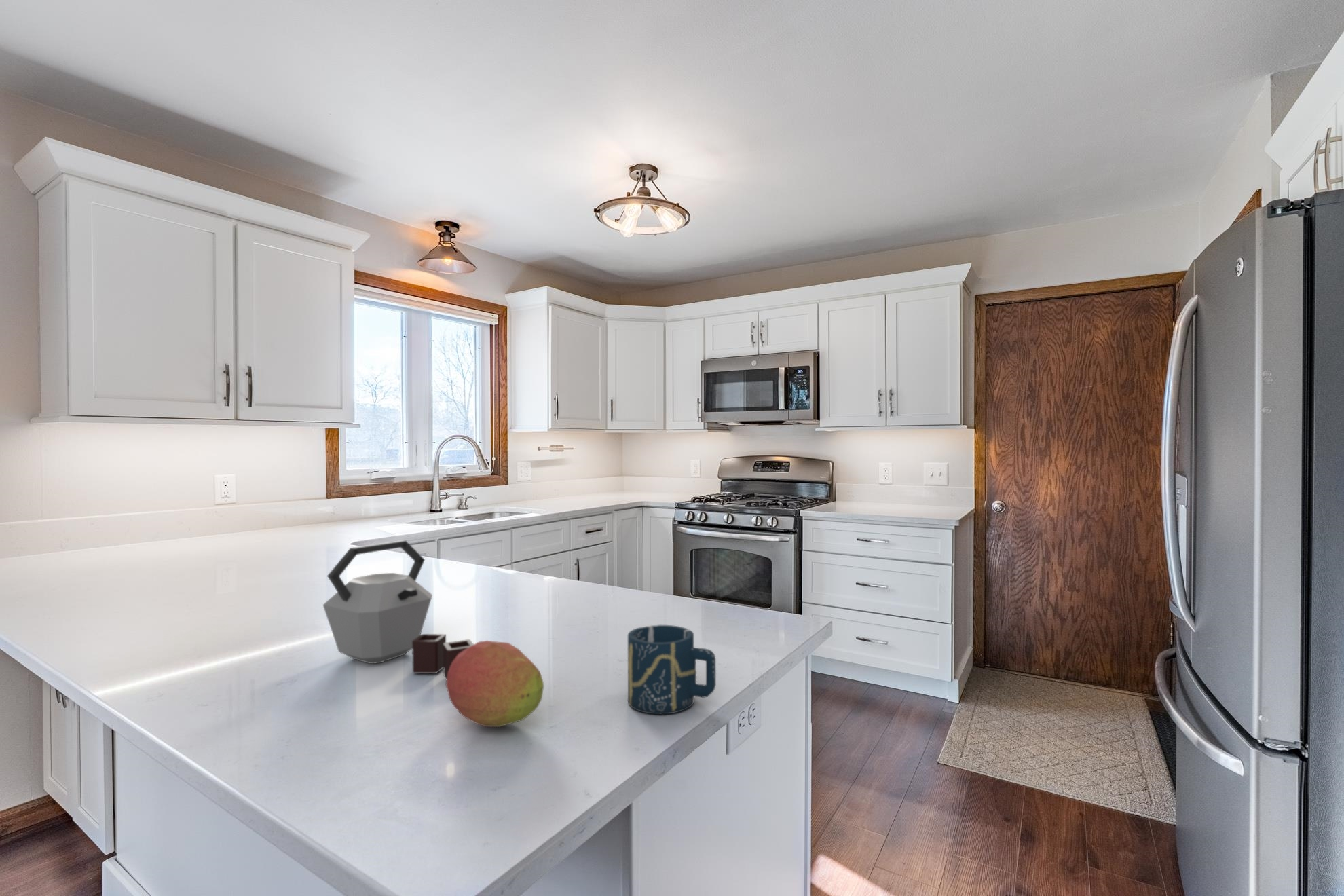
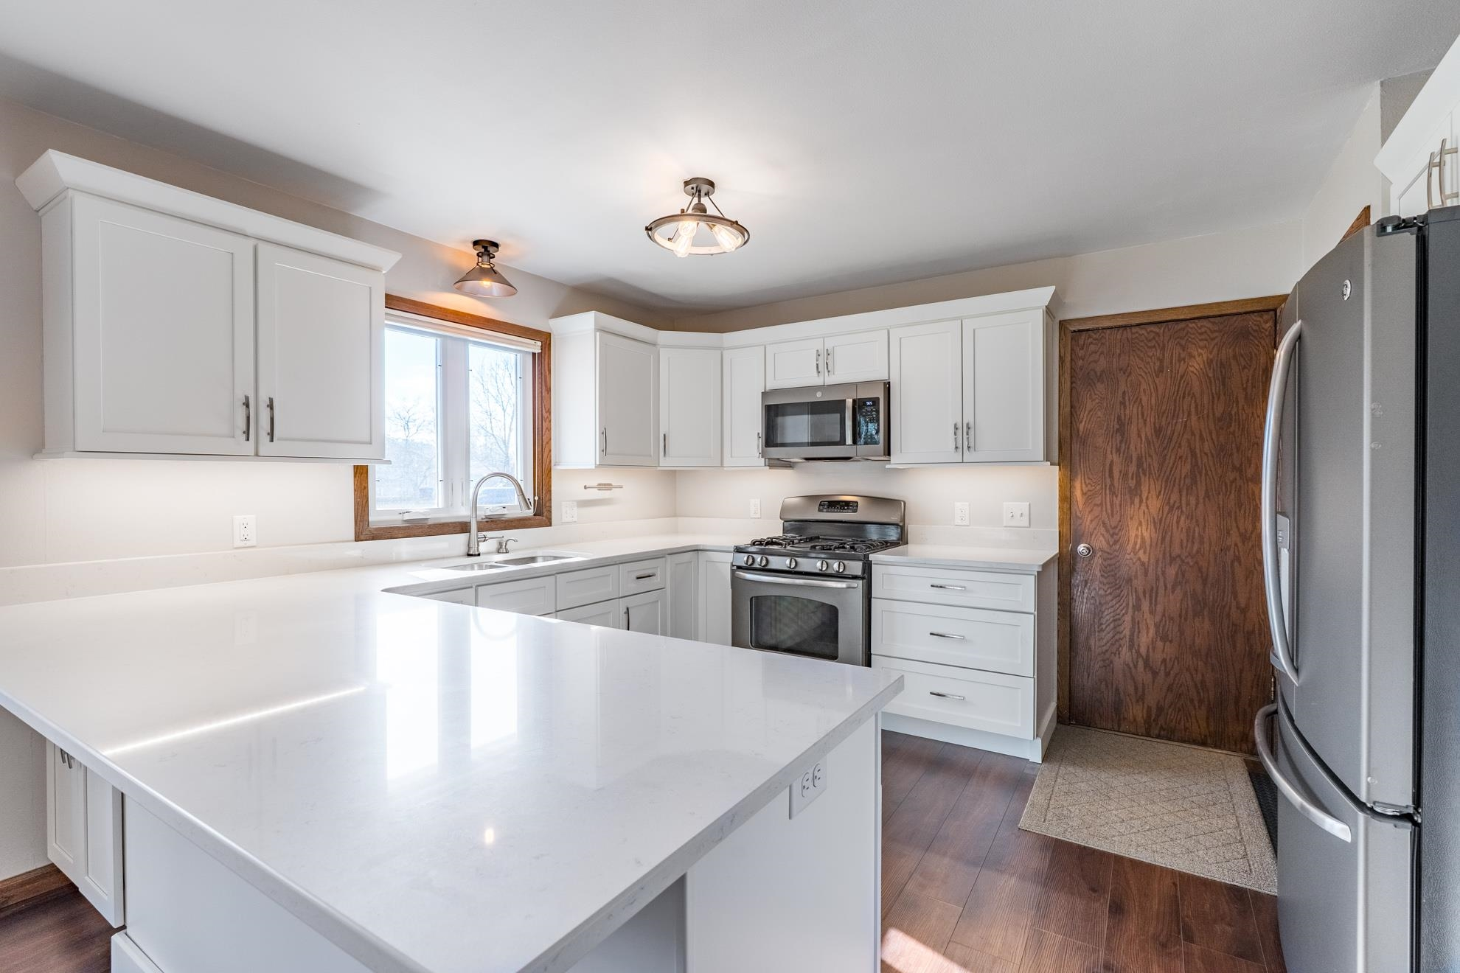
- cup [627,624,716,715]
- kettle [322,540,474,682]
- fruit [445,640,544,728]
